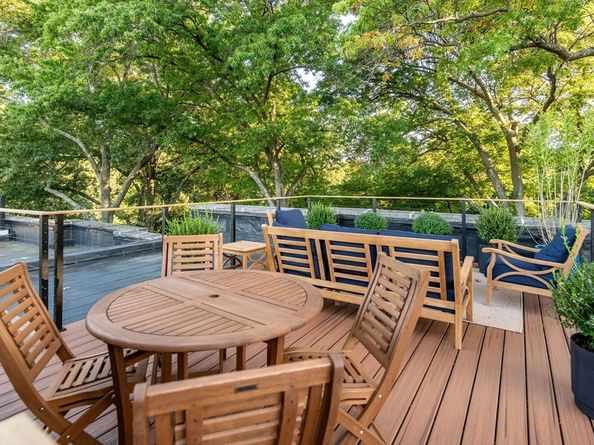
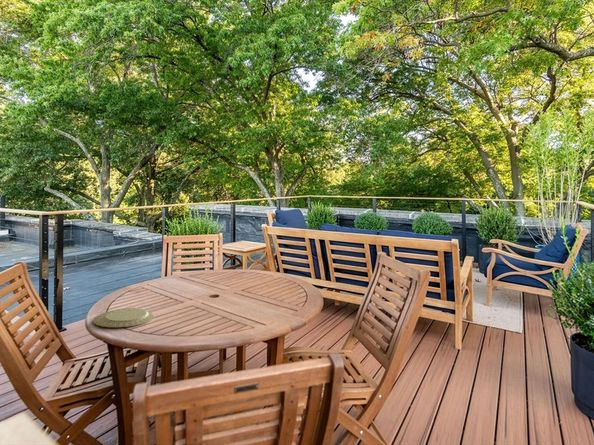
+ chinaware [92,307,155,328]
